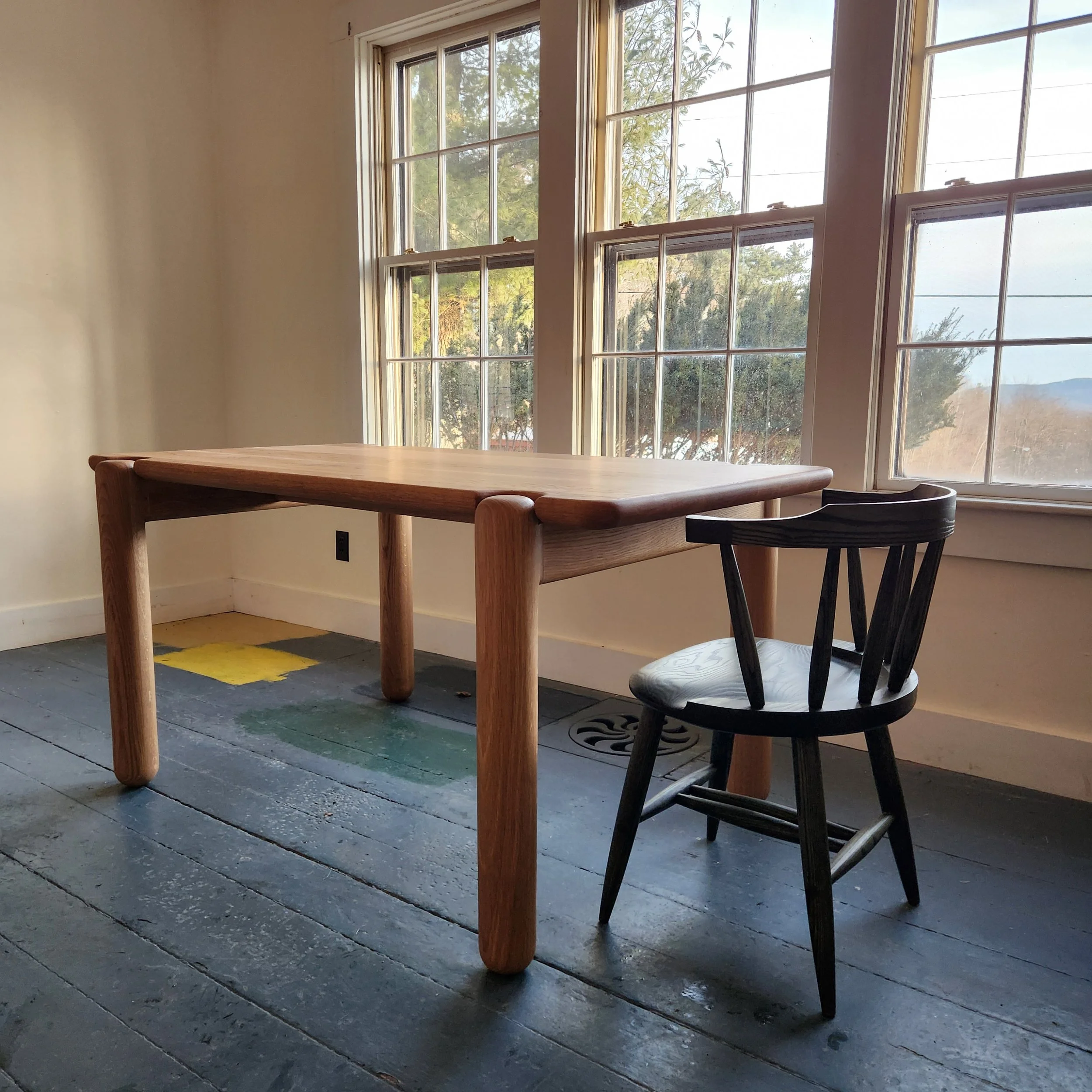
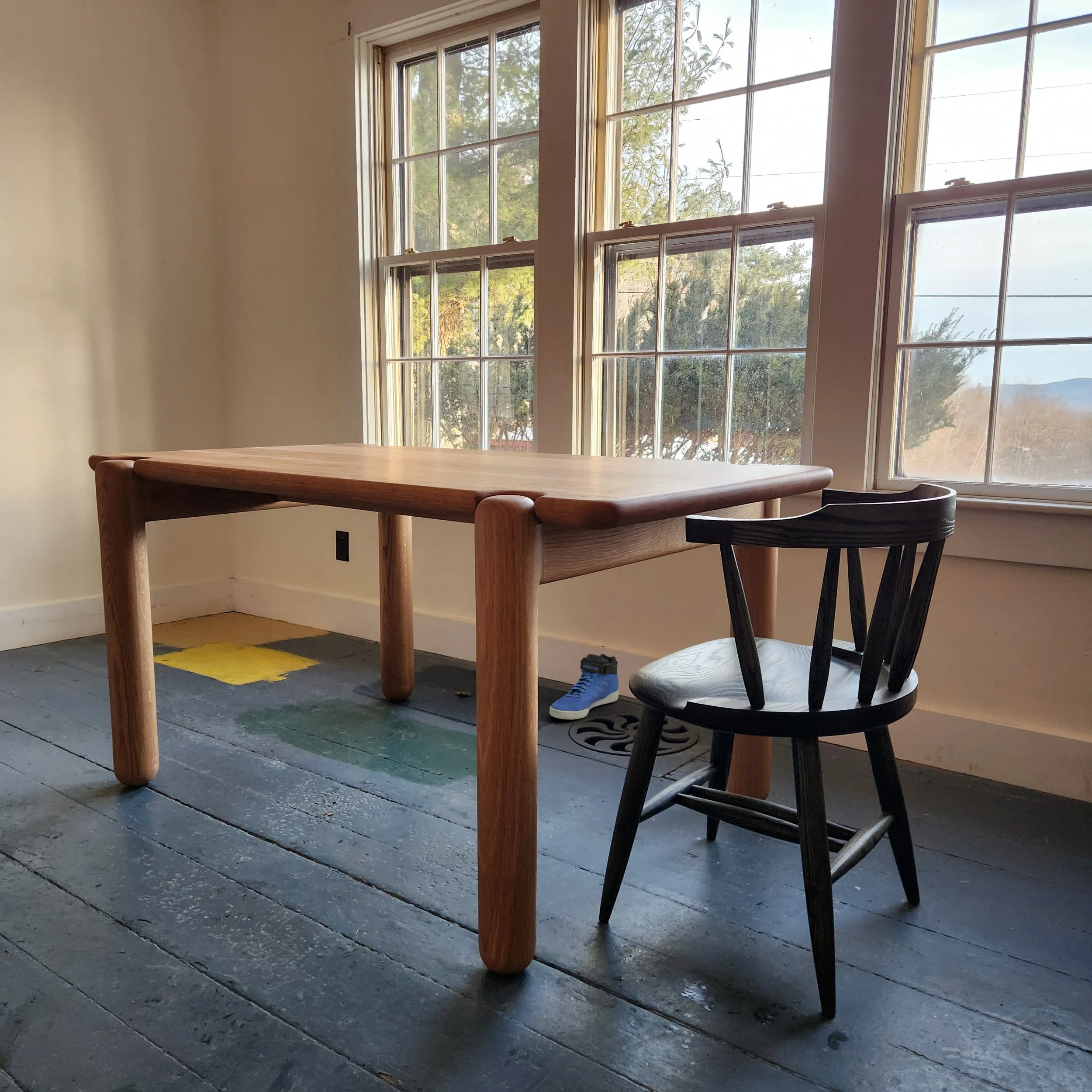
+ sneaker [549,653,619,720]
